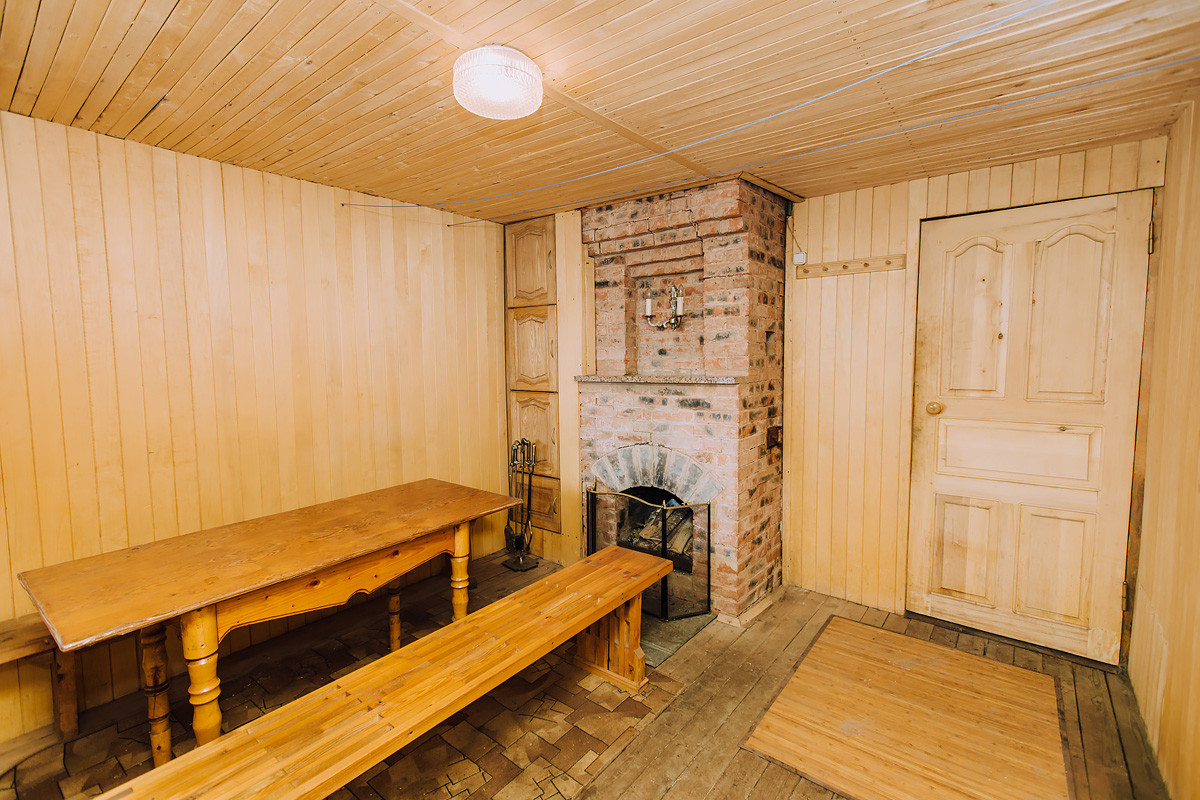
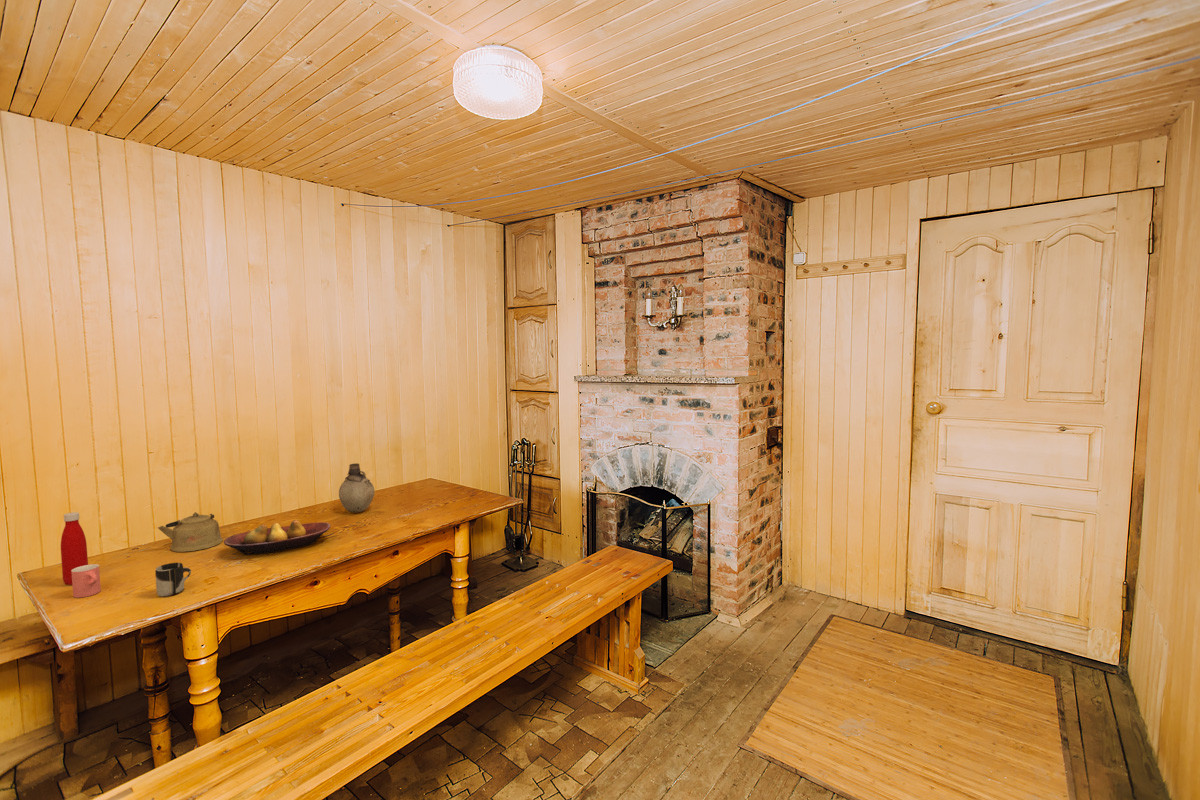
+ cup [154,562,192,597]
+ vase [338,462,375,514]
+ cup [71,563,102,599]
+ fruit bowl [223,519,331,556]
+ bottle [60,511,89,586]
+ kettle [157,511,223,553]
